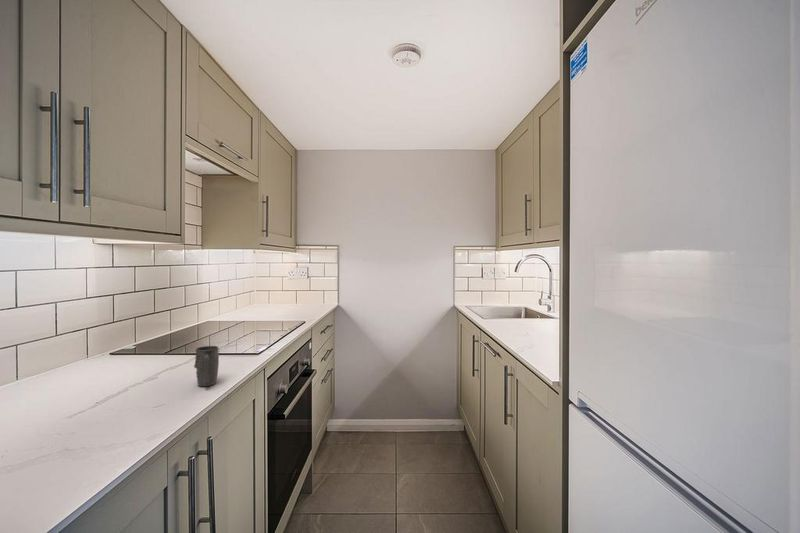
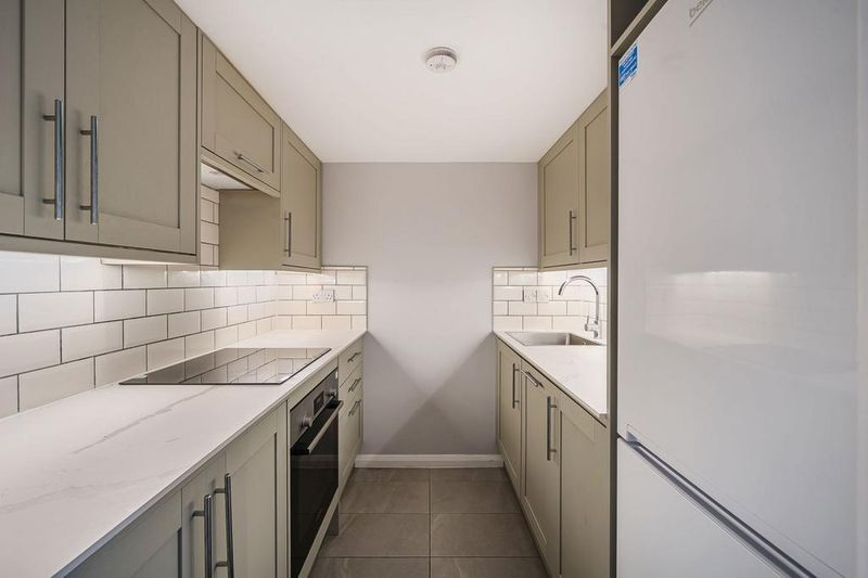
- mug [193,345,220,387]
